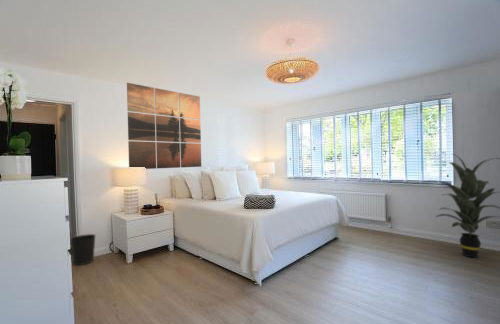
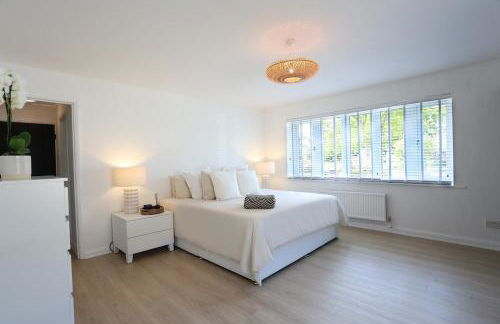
- wall art [126,82,202,170]
- wastebasket [69,233,97,266]
- indoor plant [425,153,500,259]
